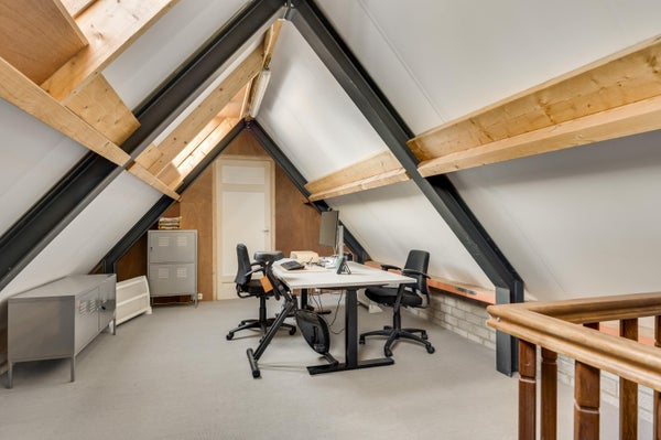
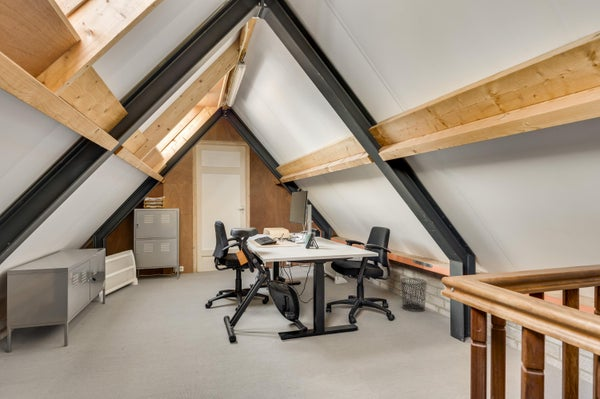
+ waste bin [399,277,428,313]
